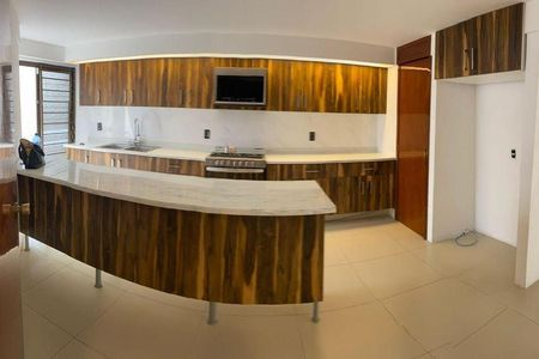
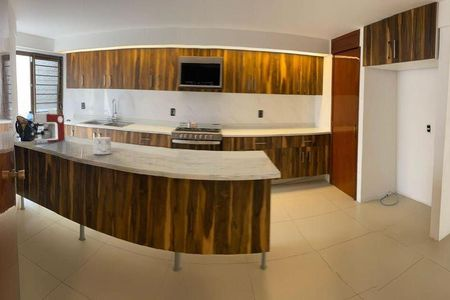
+ mug [92,136,112,155]
+ coffee maker [30,108,66,143]
